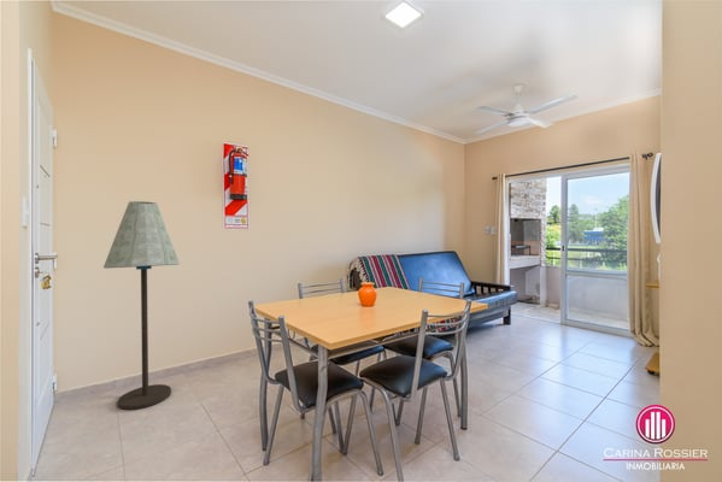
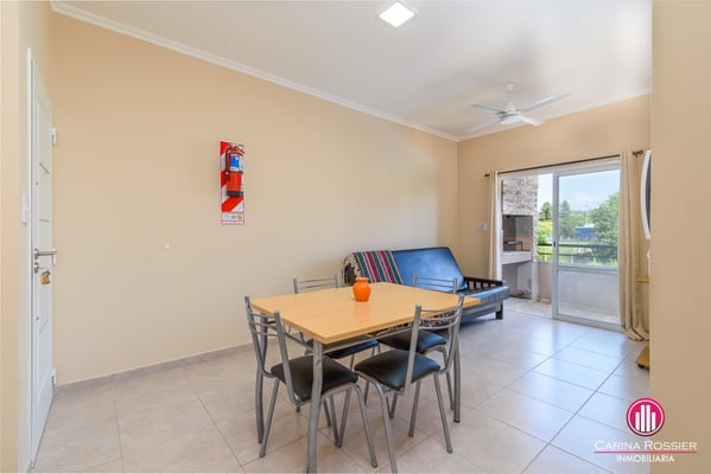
- floor lamp [102,200,181,411]
